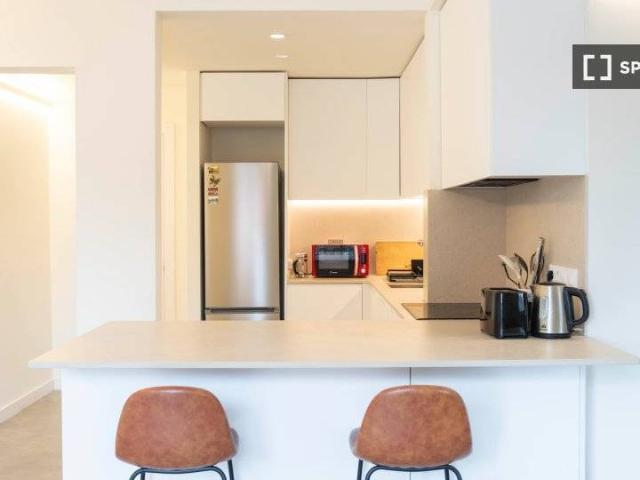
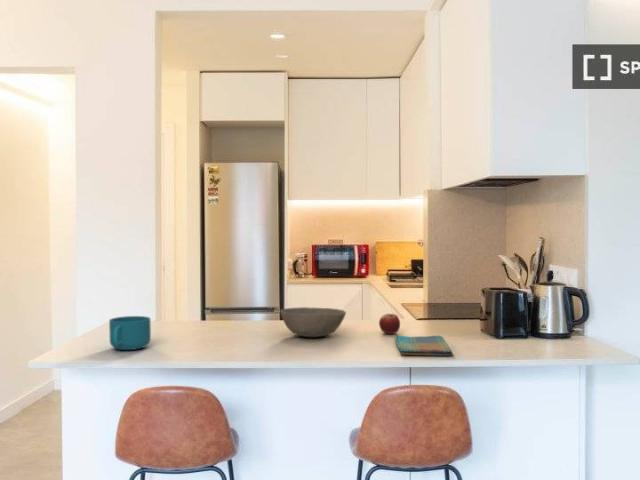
+ cup [108,315,152,351]
+ fruit [378,313,401,335]
+ bowl [280,306,347,338]
+ dish towel [394,334,454,357]
